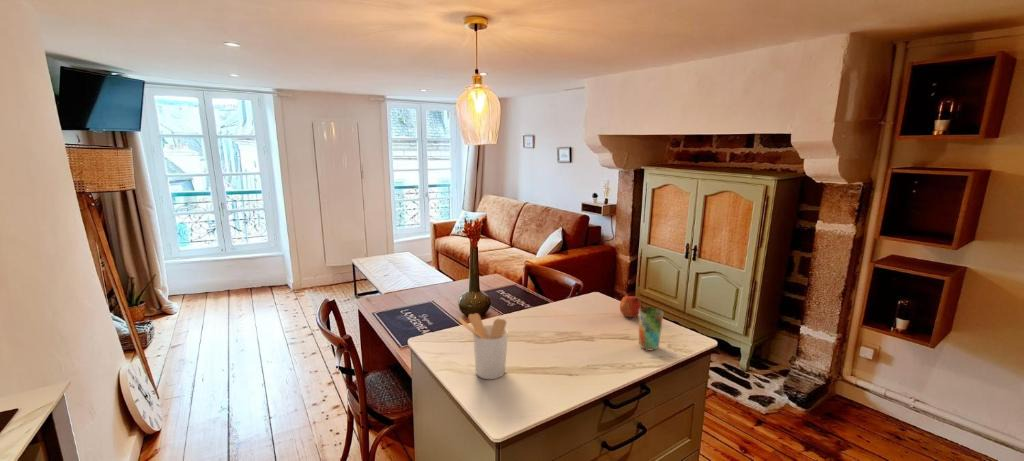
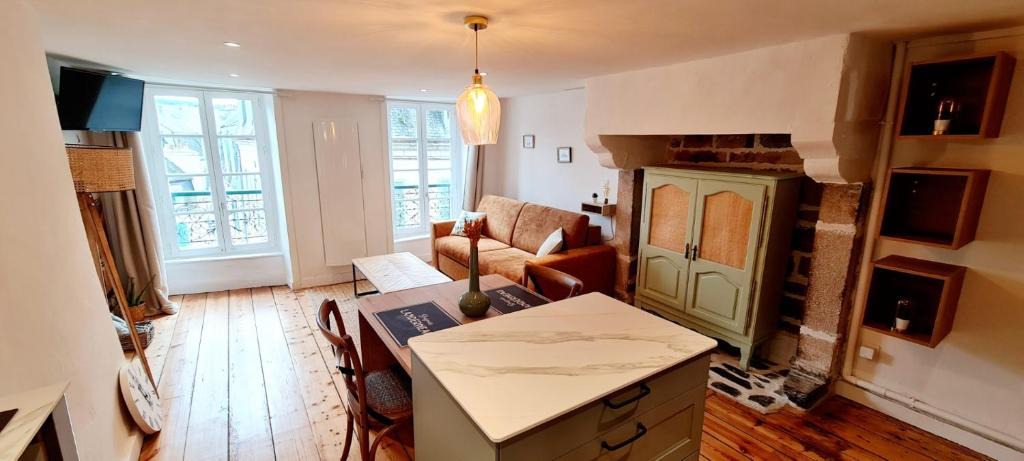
- utensil holder [457,312,509,380]
- fruit [619,296,642,318]
- cup [638,306,664,351]
